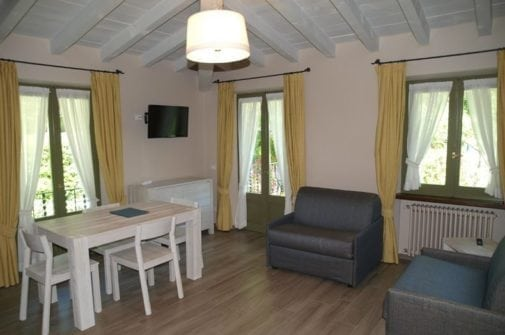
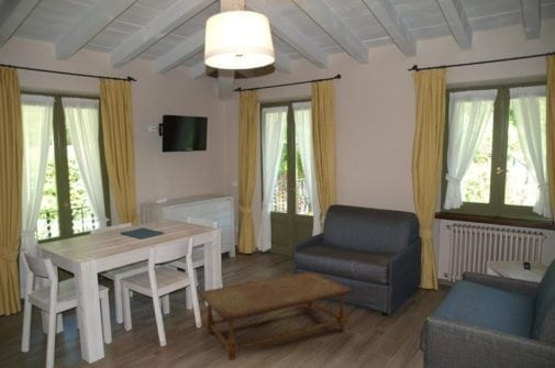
+ coffee table [198,270,354,361]
